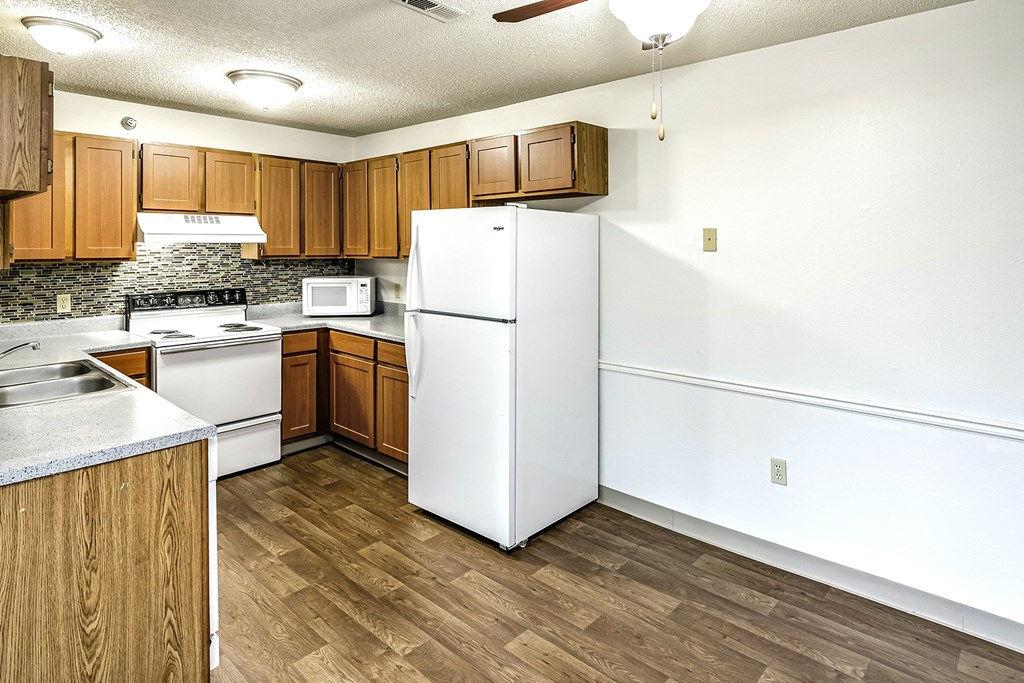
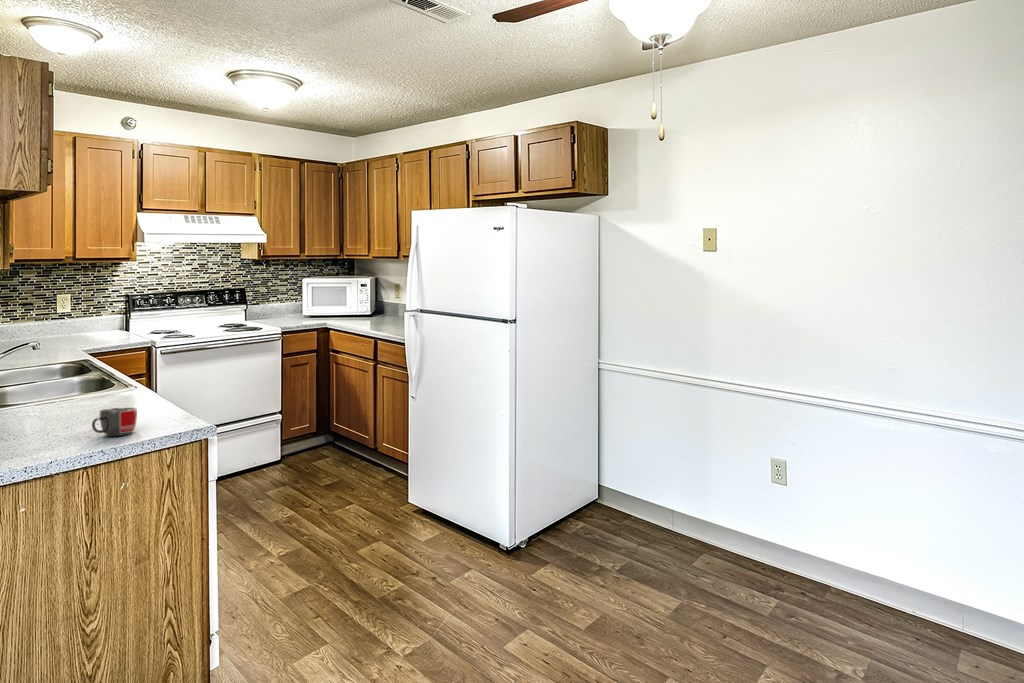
+ mug [91,407,138,437]
